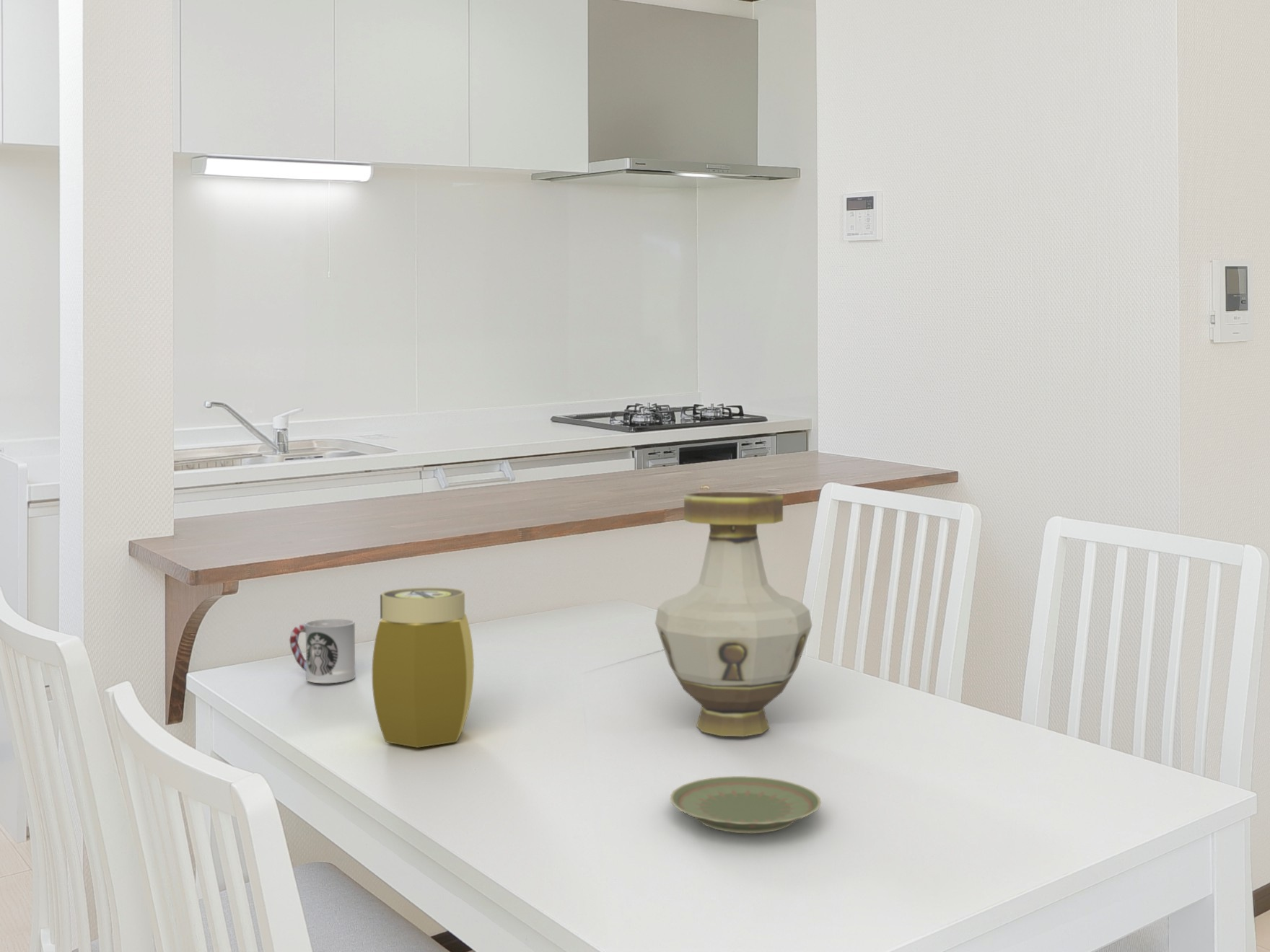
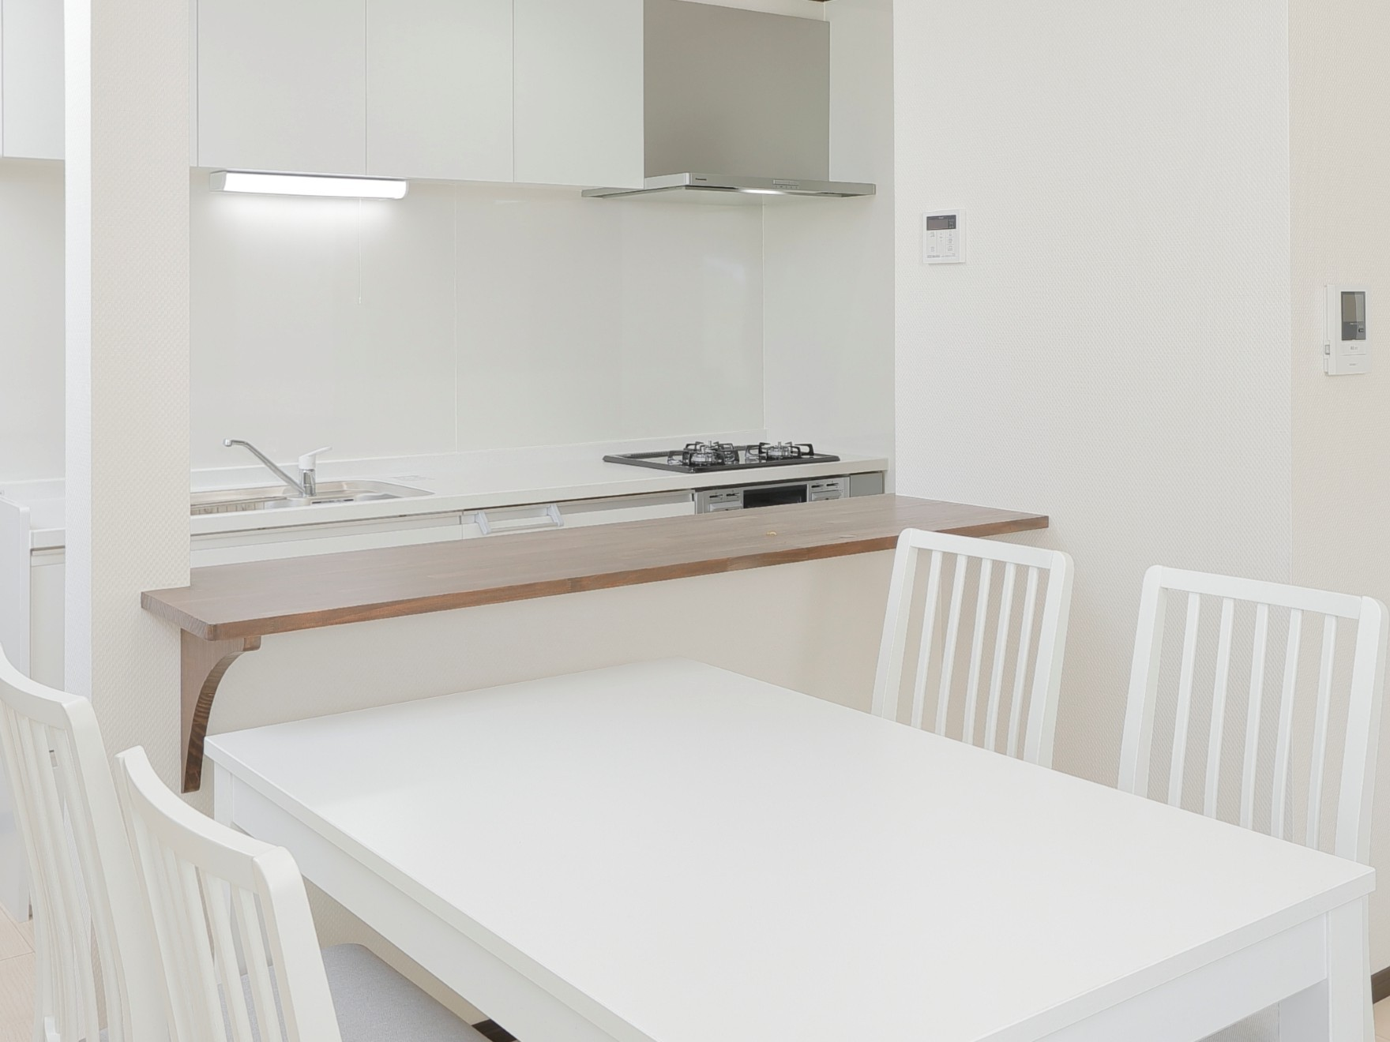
- cup [289,618,356,684]
- vase [654,491,813,737]
- jar [372,587,475,749]
- plate [670,775,822,834]
